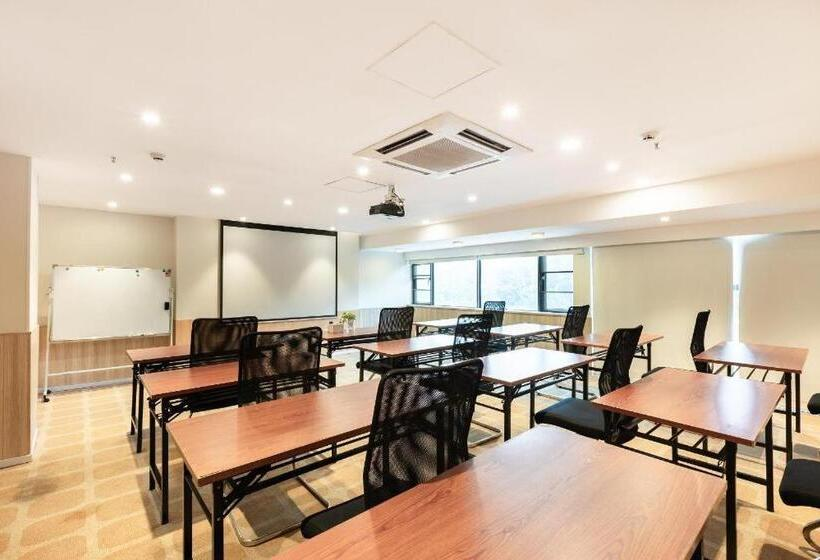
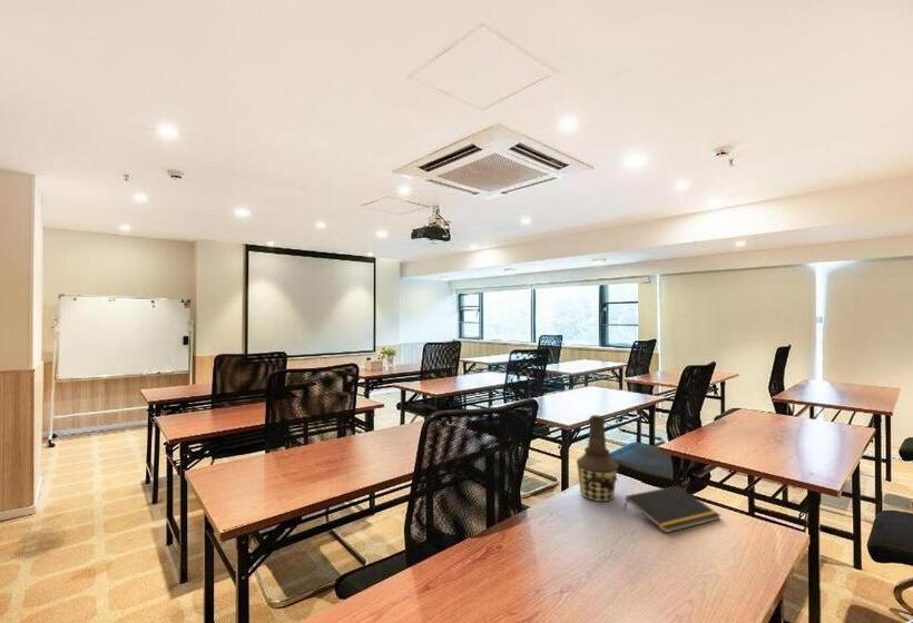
+ bottle [576,414,619,503]
+ notepad [624,485,723,534]
